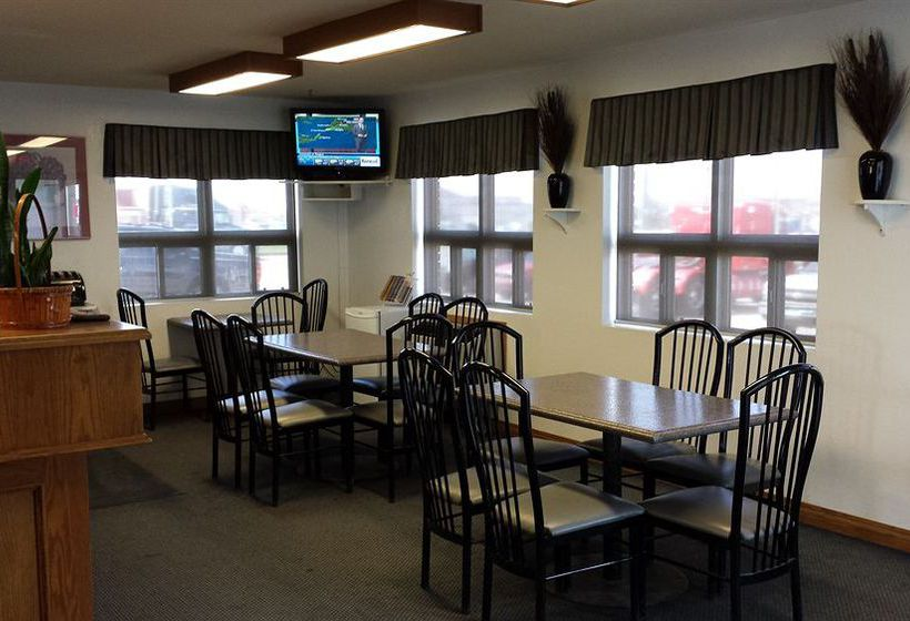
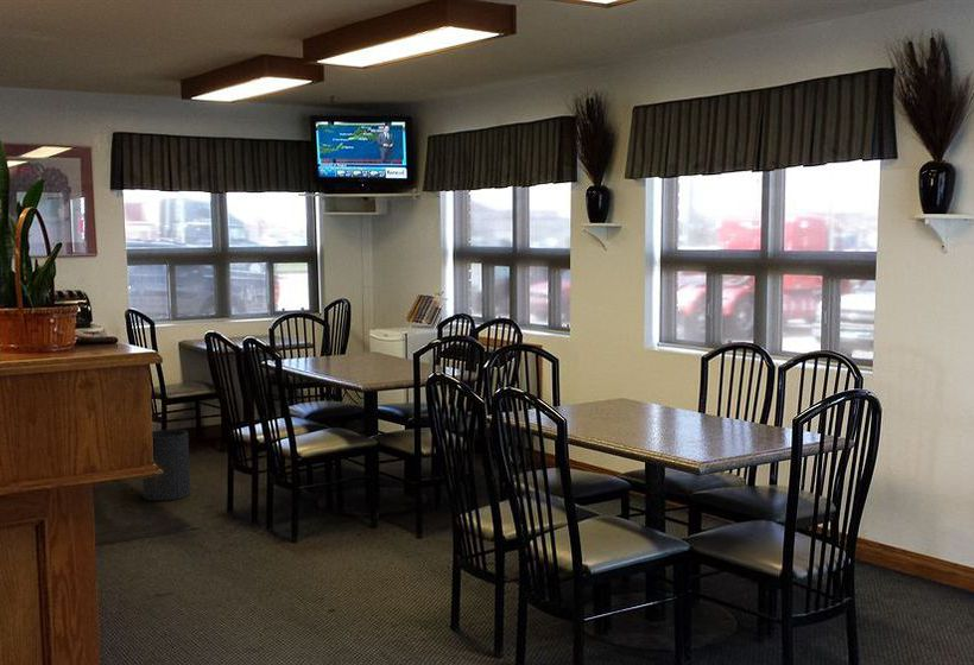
+ trash can [141,429,191,502]
